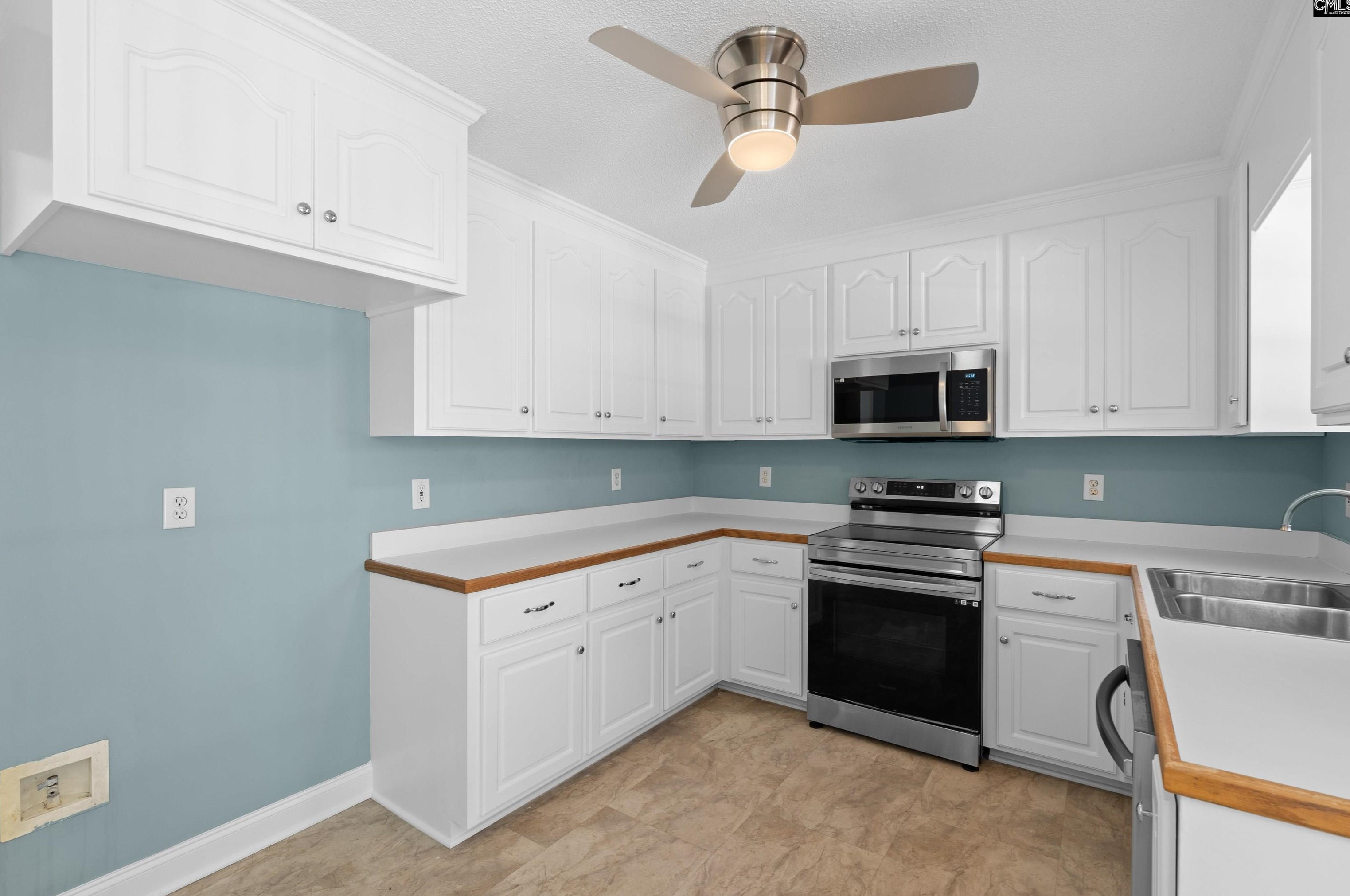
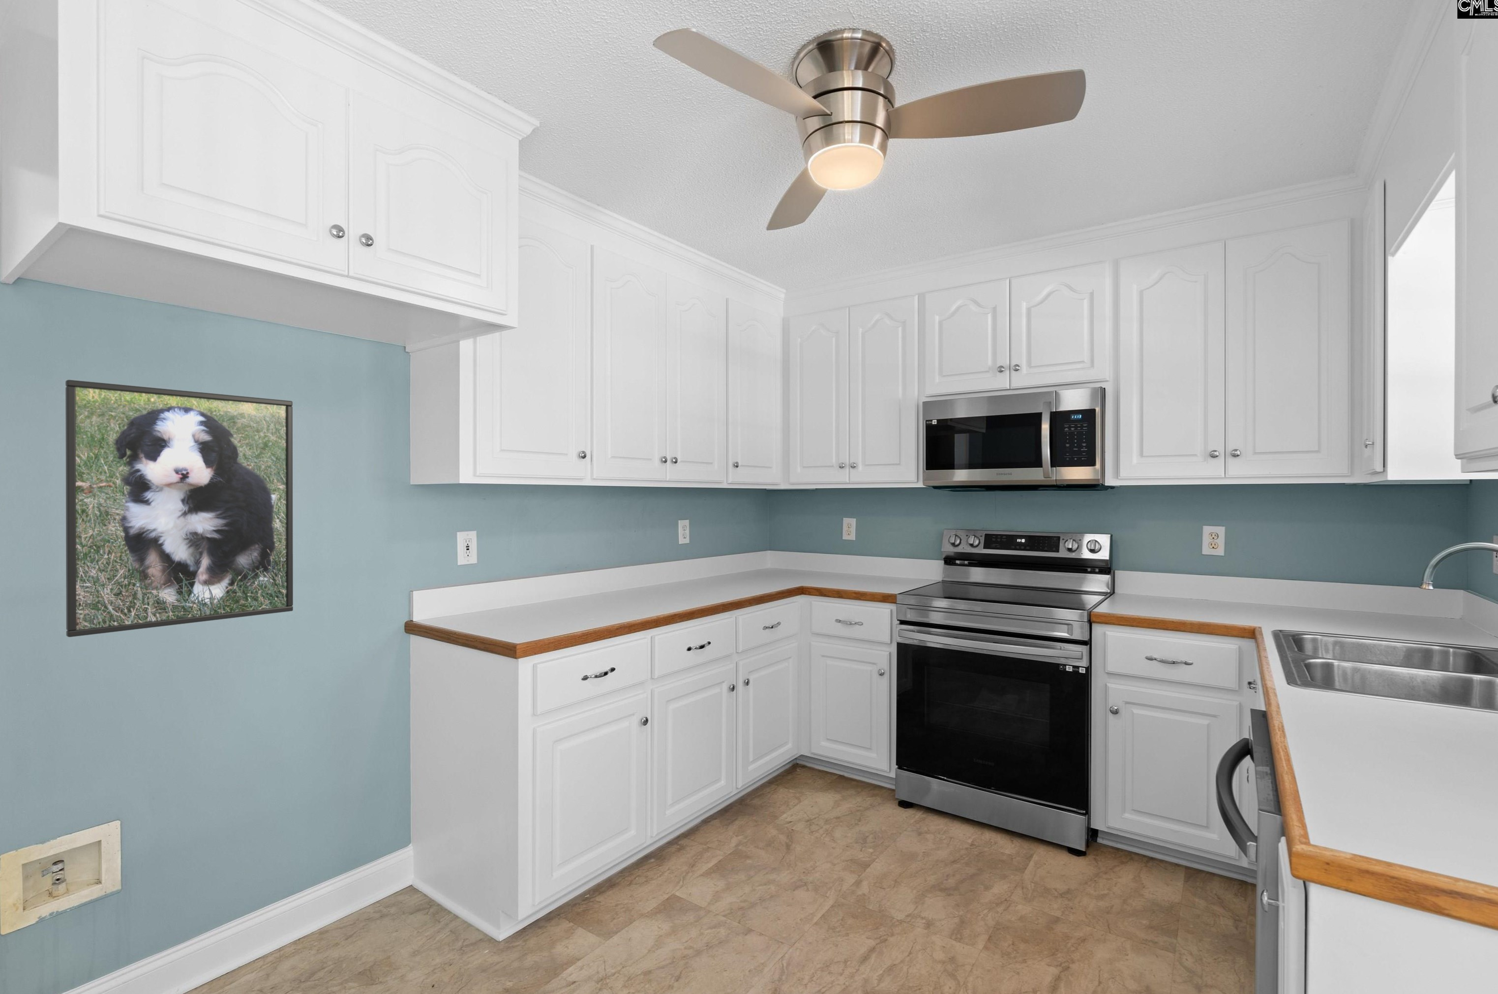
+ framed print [65,379,294,638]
